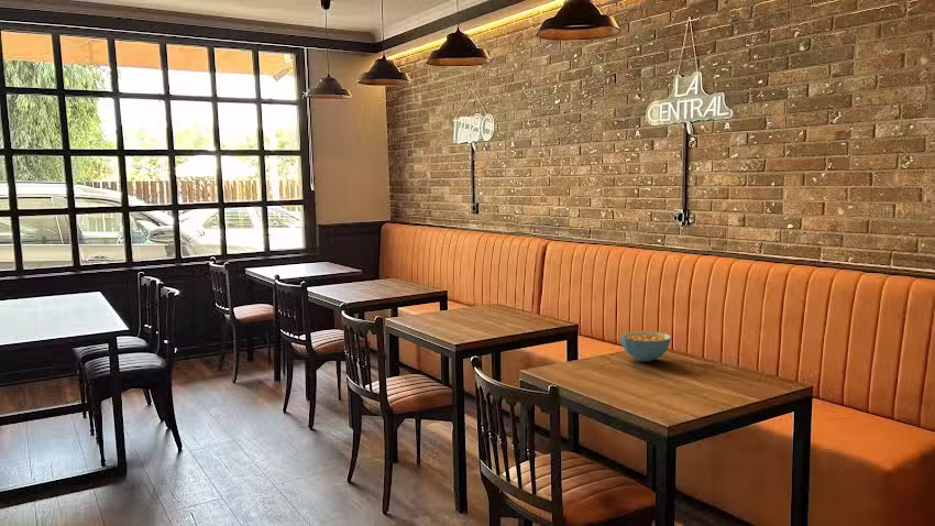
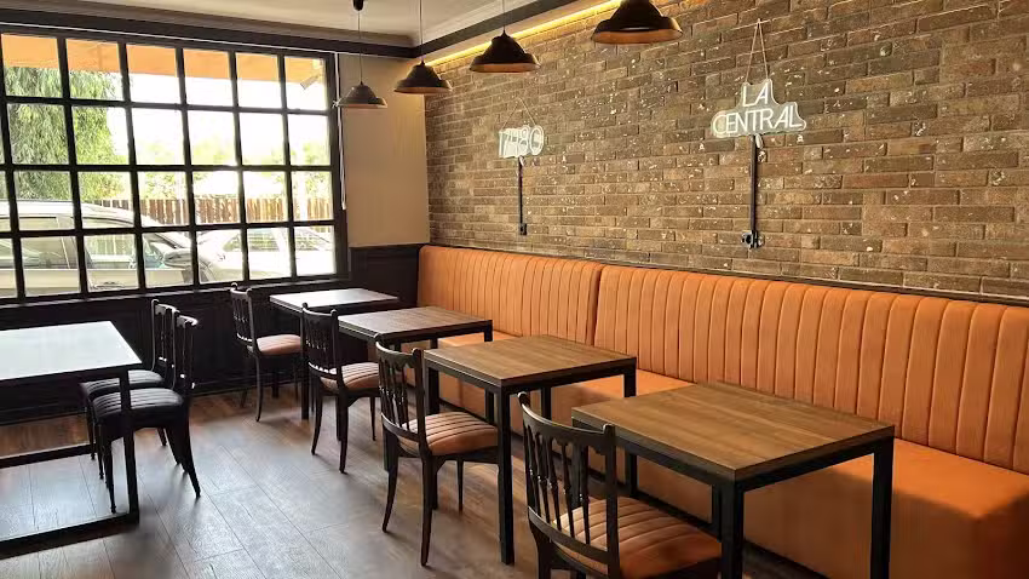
- cereal bowl [619,330,672,362]
